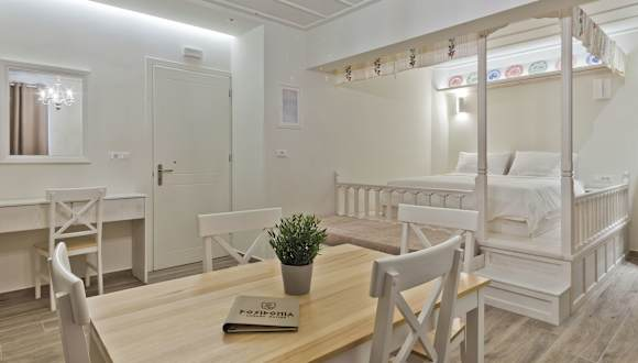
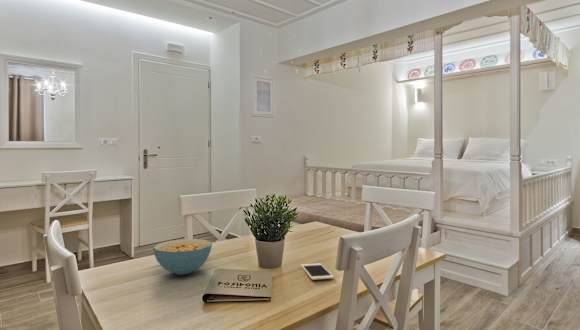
+ cereal bowl [153,238,213,276]
+ cell phone [300,262,335,281]
